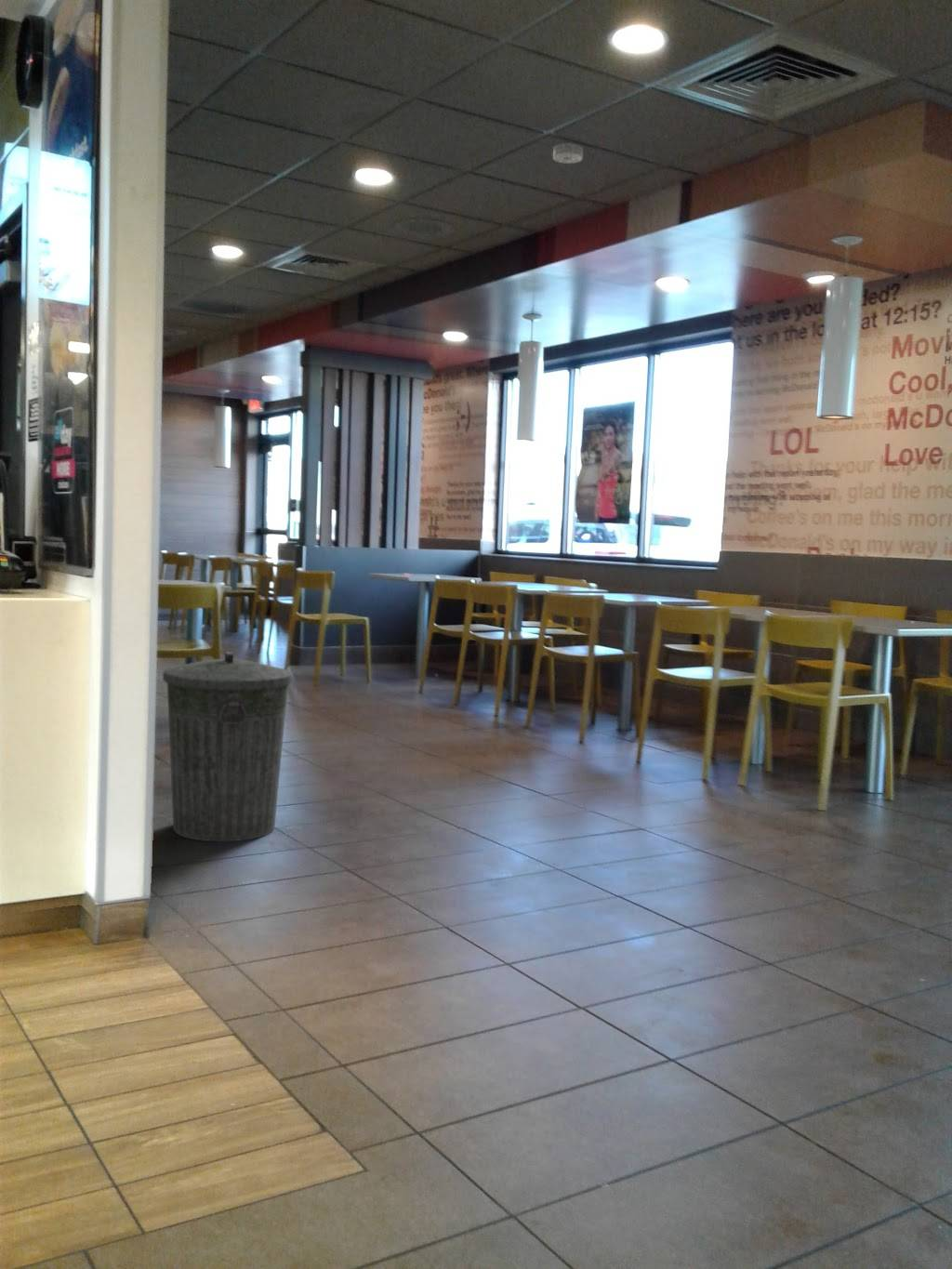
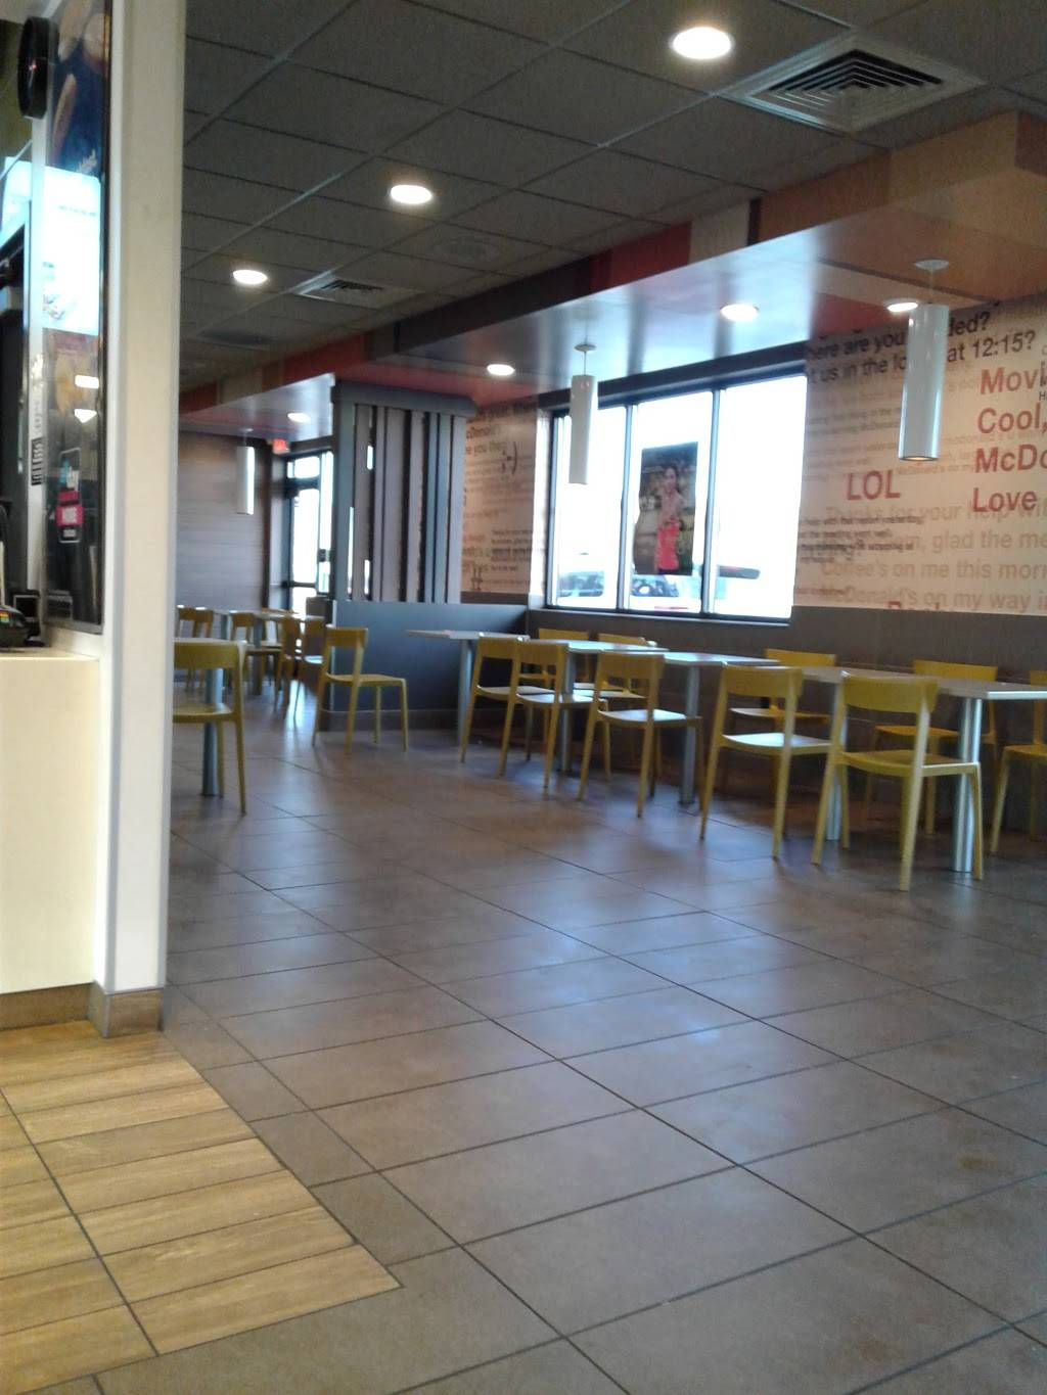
- smoke detector [552,142,584,165]
- trash can [162,651,294,843]
